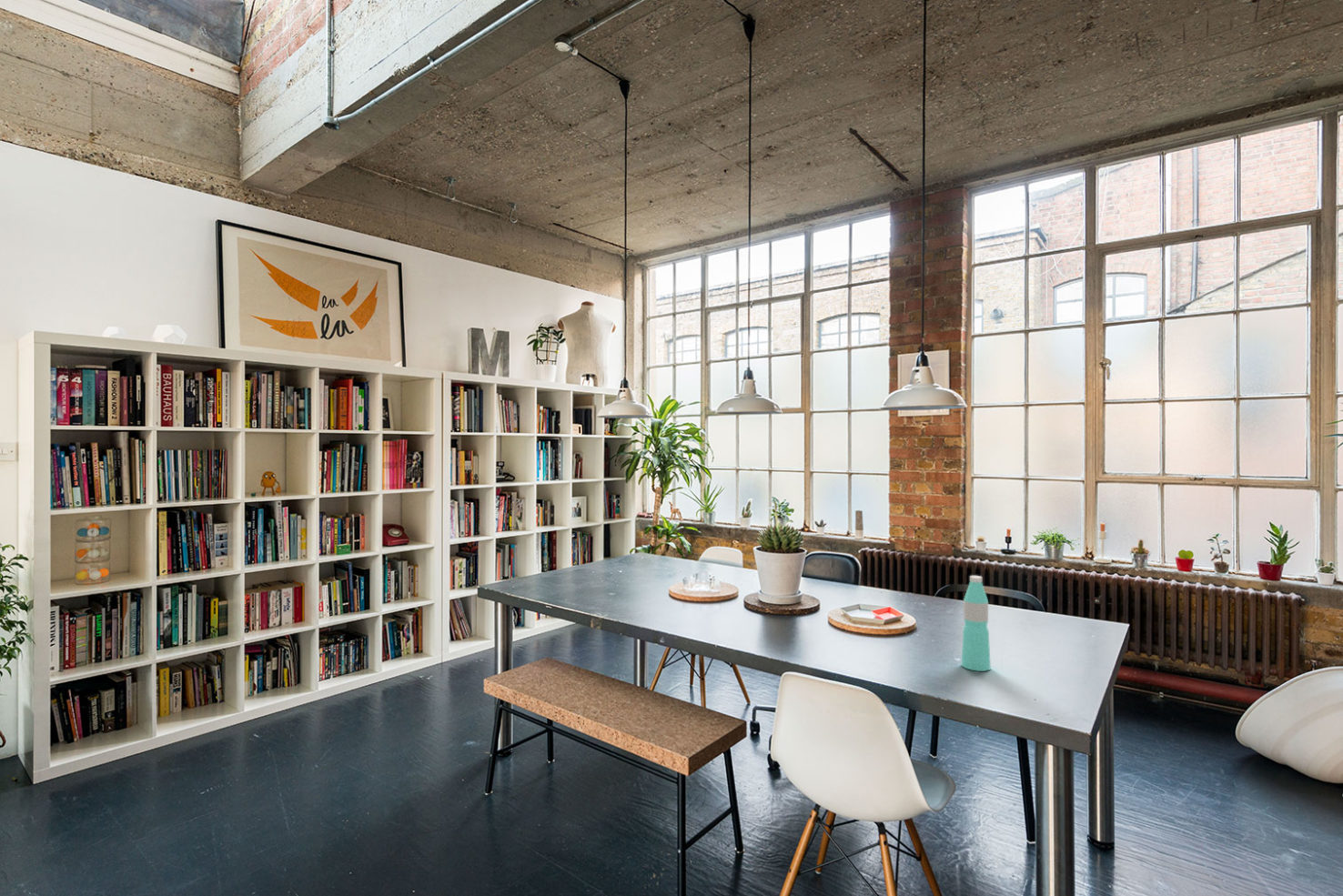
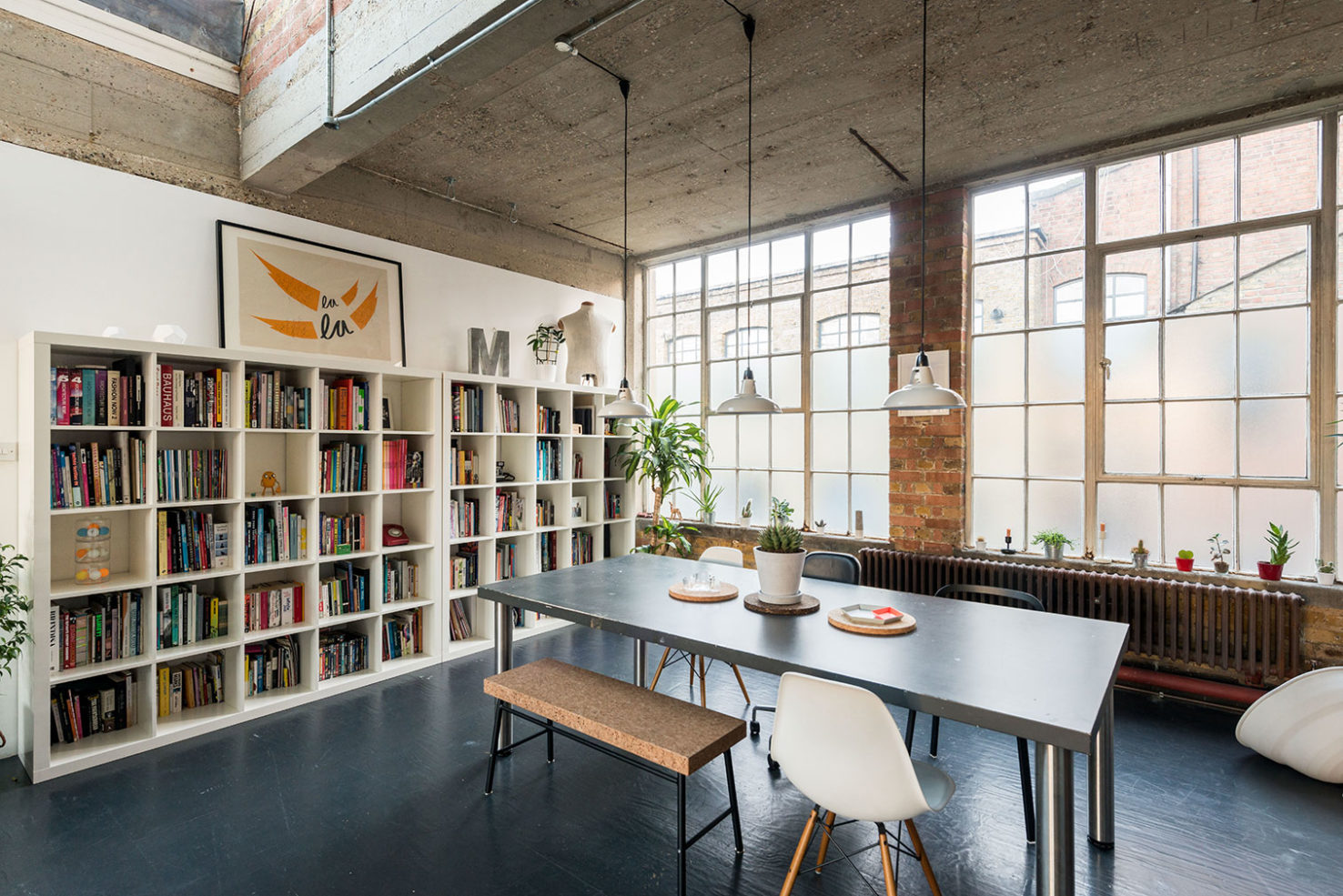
- water bottle [961,575,992,672]
